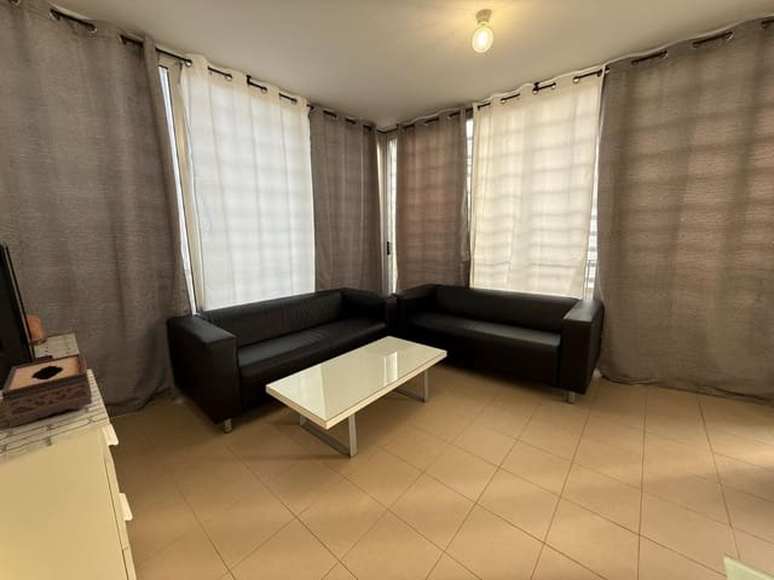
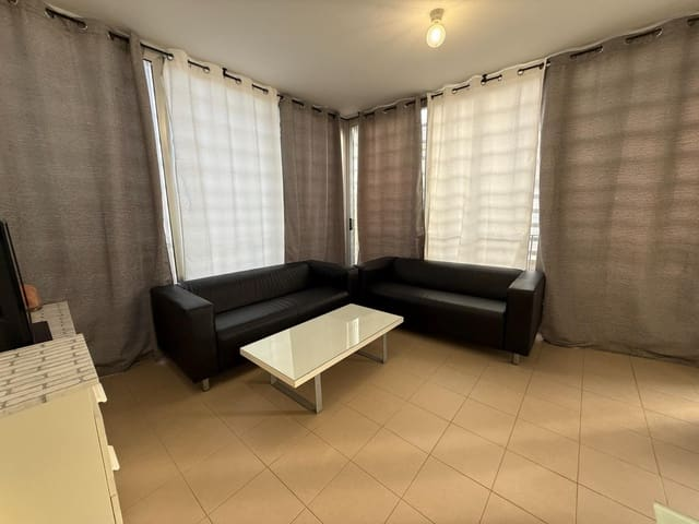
- tissue box [0,352,93,429]
